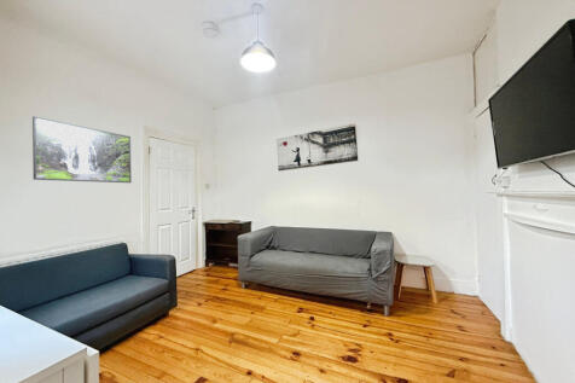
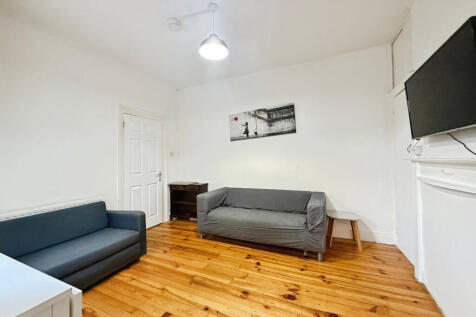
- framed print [31,115,133,184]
